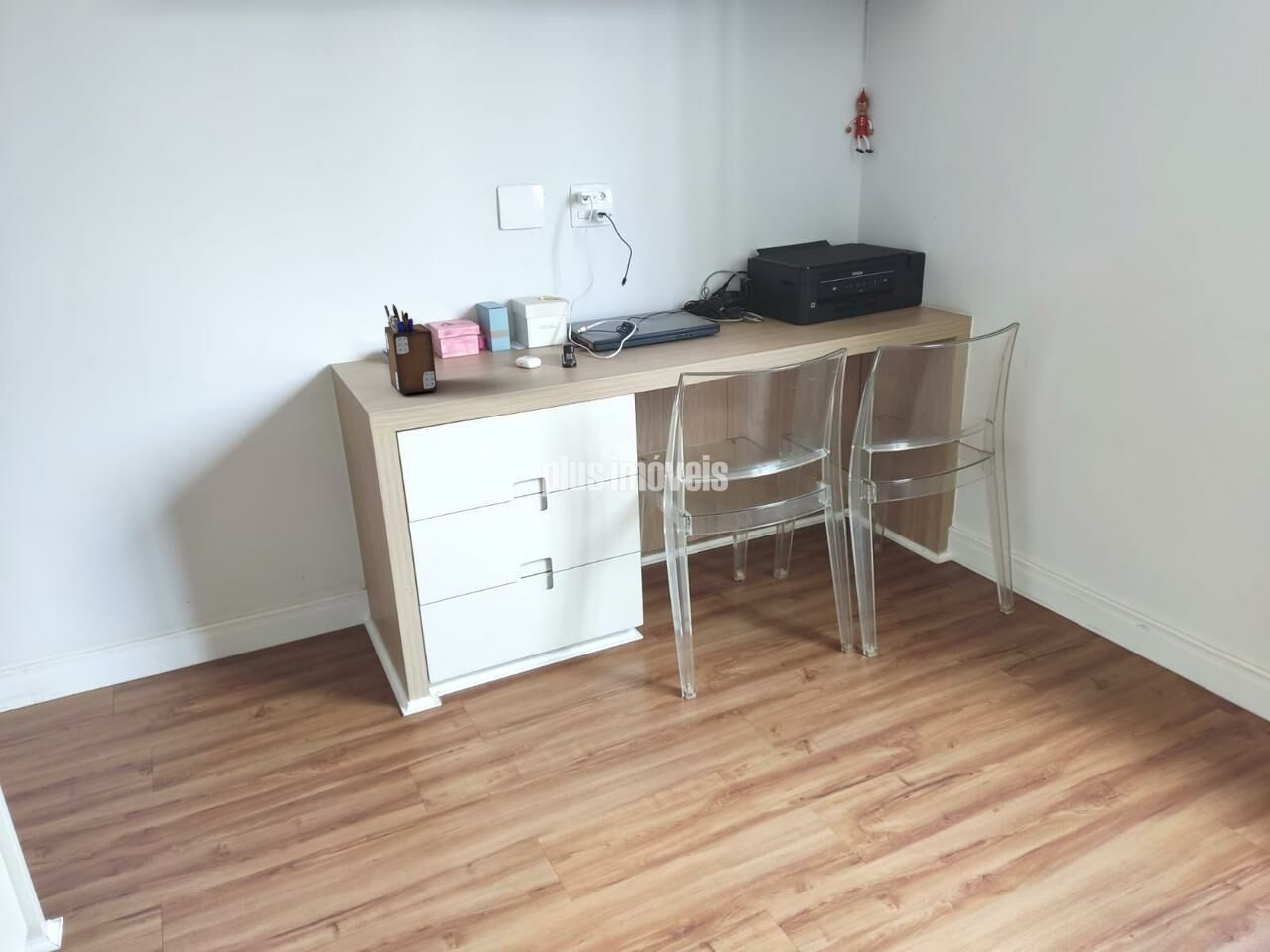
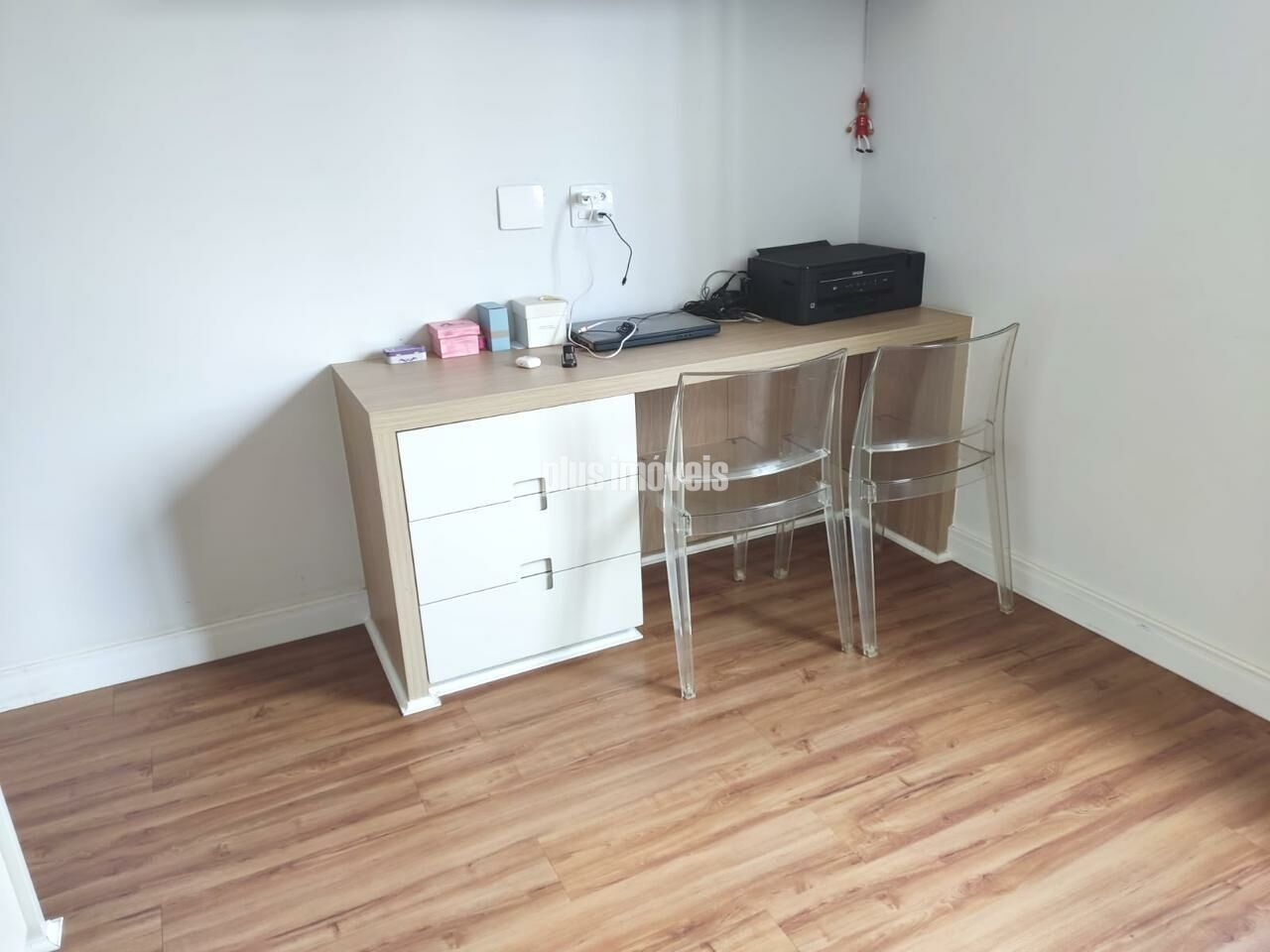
- desk organizer [383,303,438,395]
